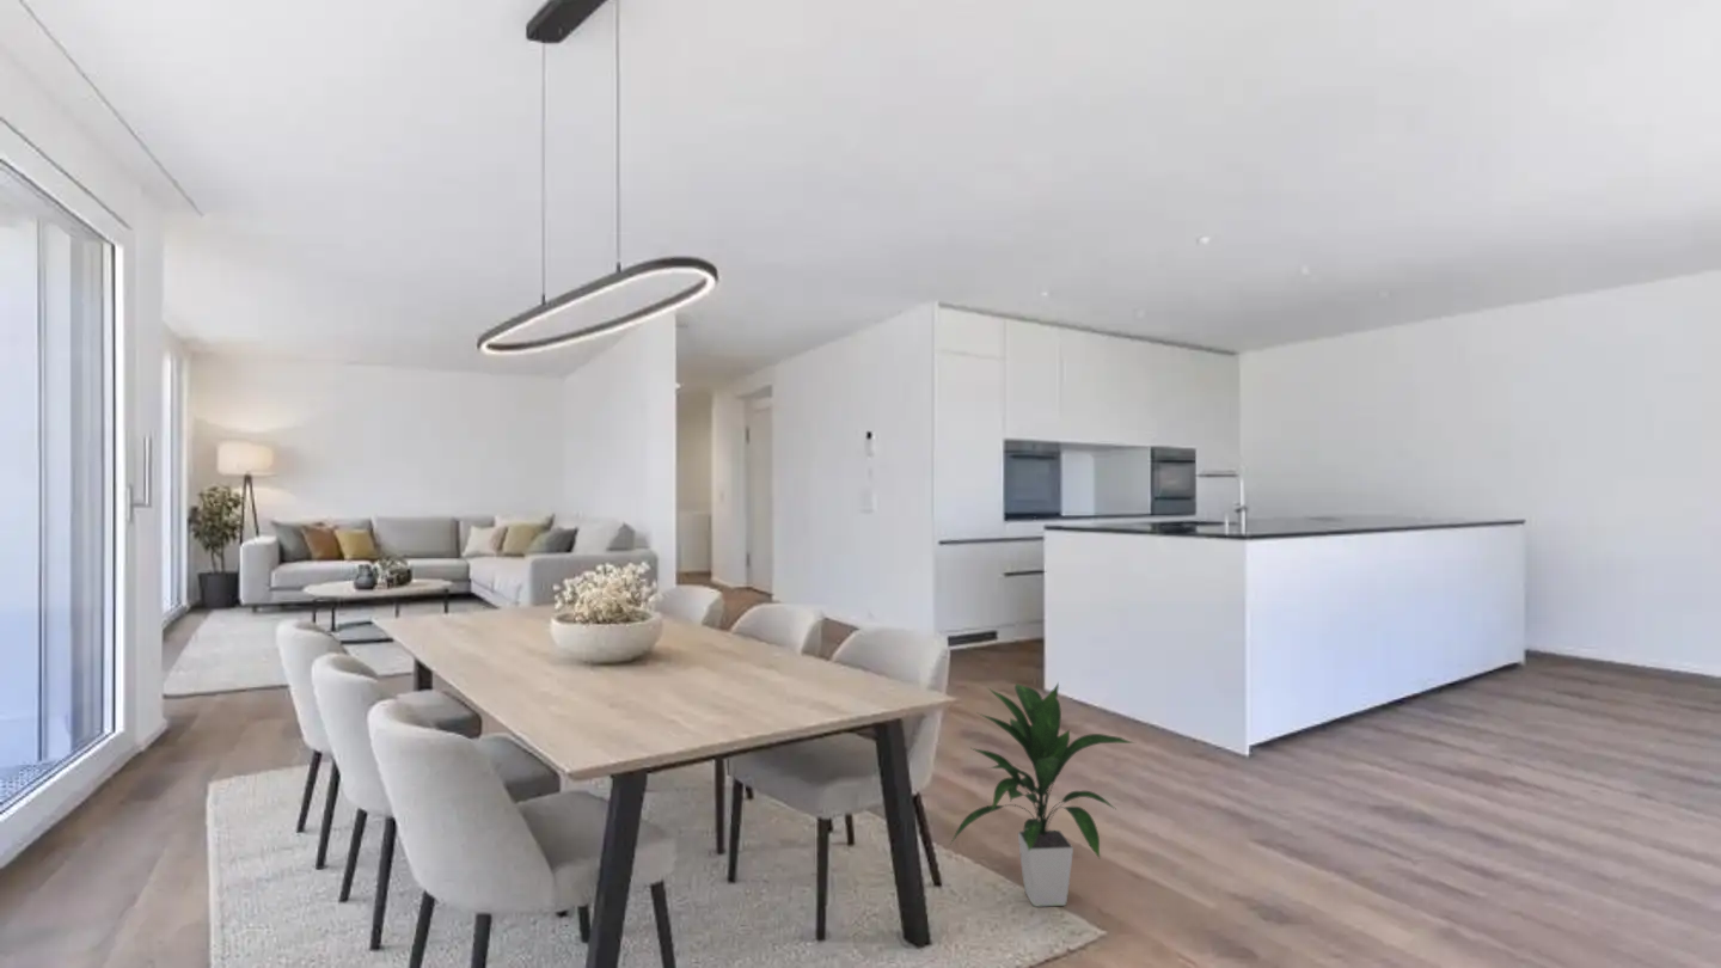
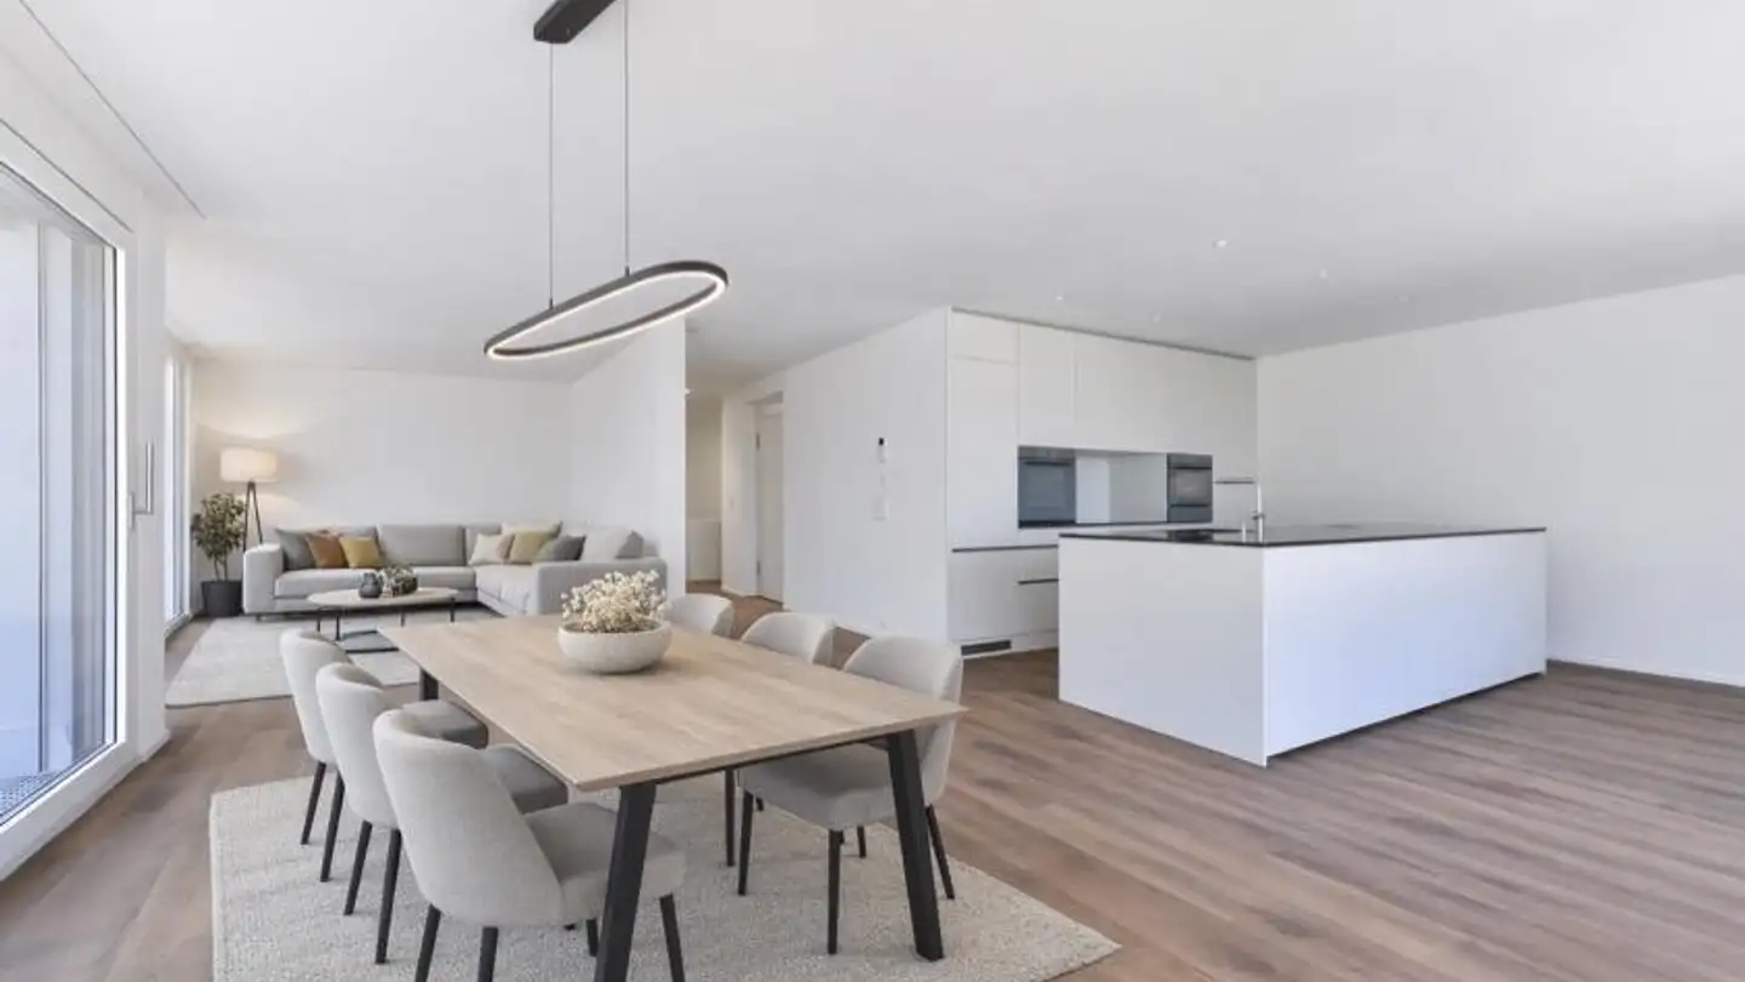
- indoor plant [947,680,1137,908]
